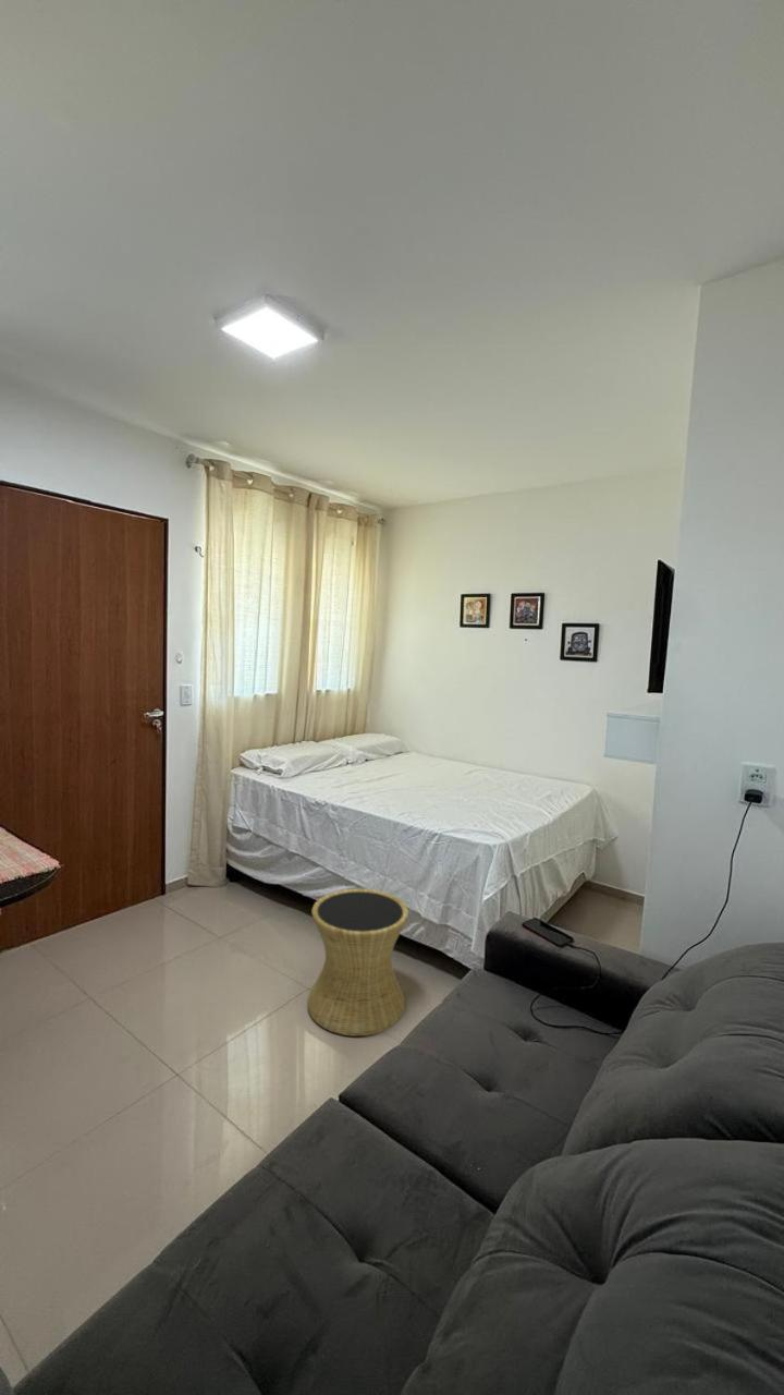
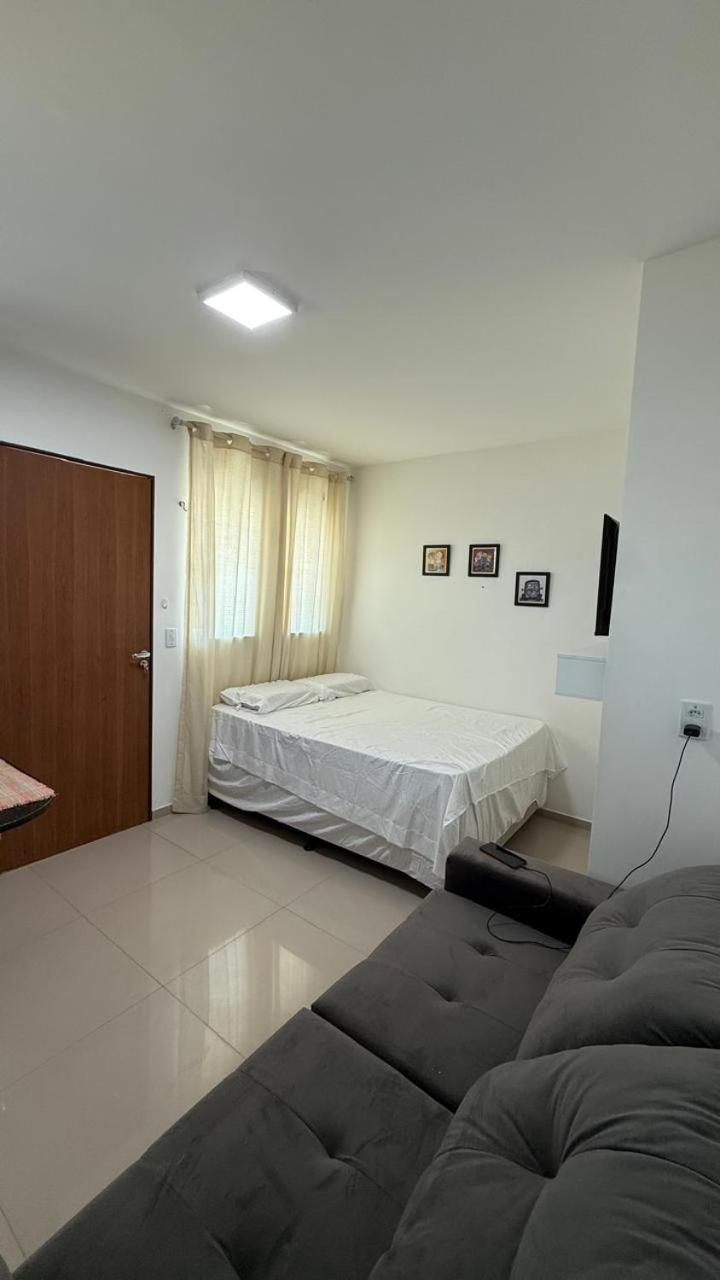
- side table [306,888,409,1038]
